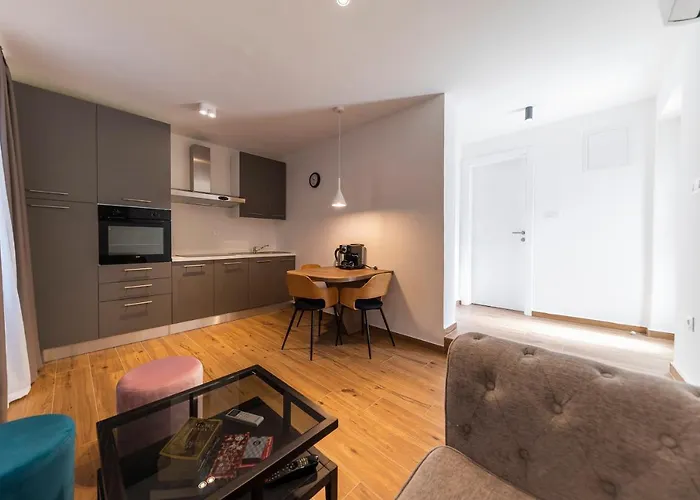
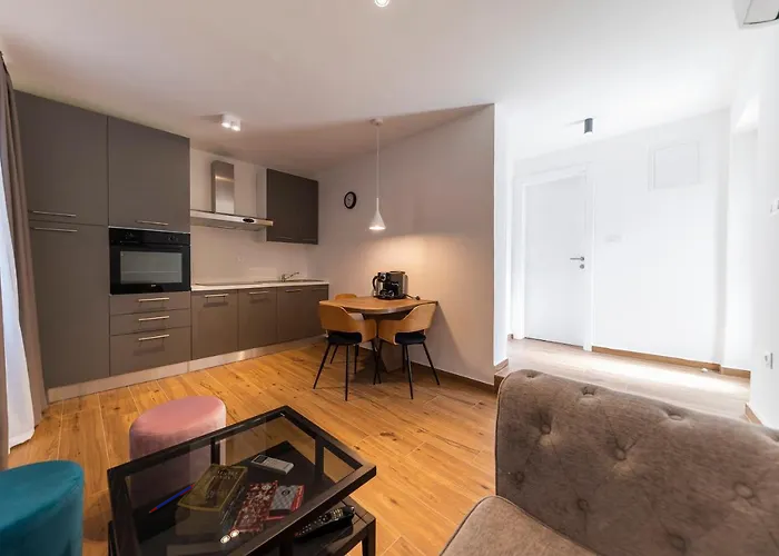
+ pen [148,484,196,514]
